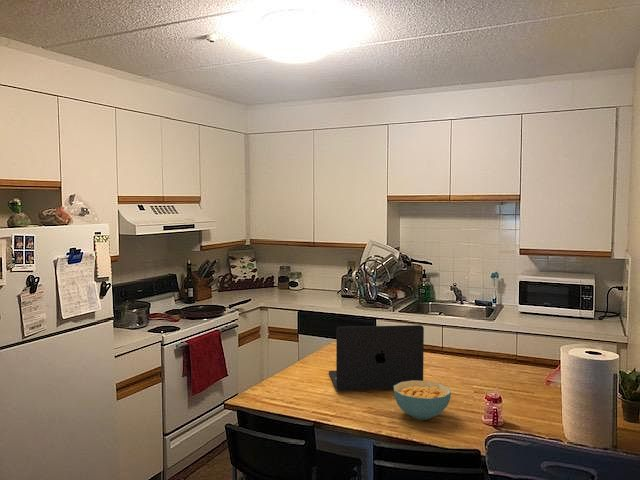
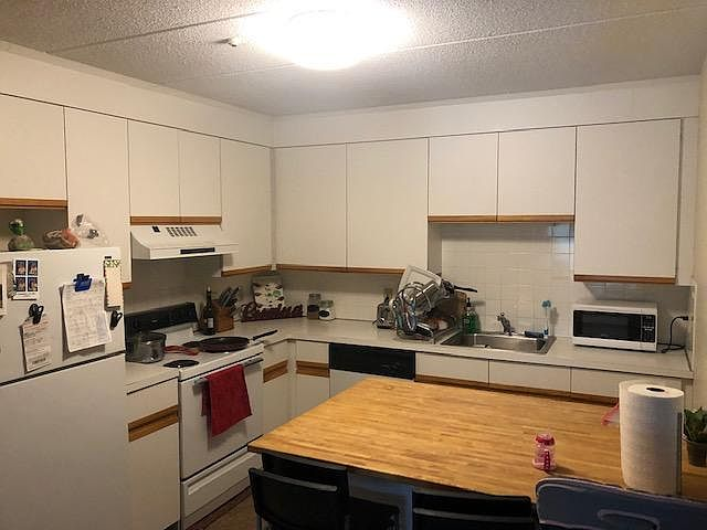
- cereal bowl [393,380,452,421]
- laptop [328,324,425,392]
